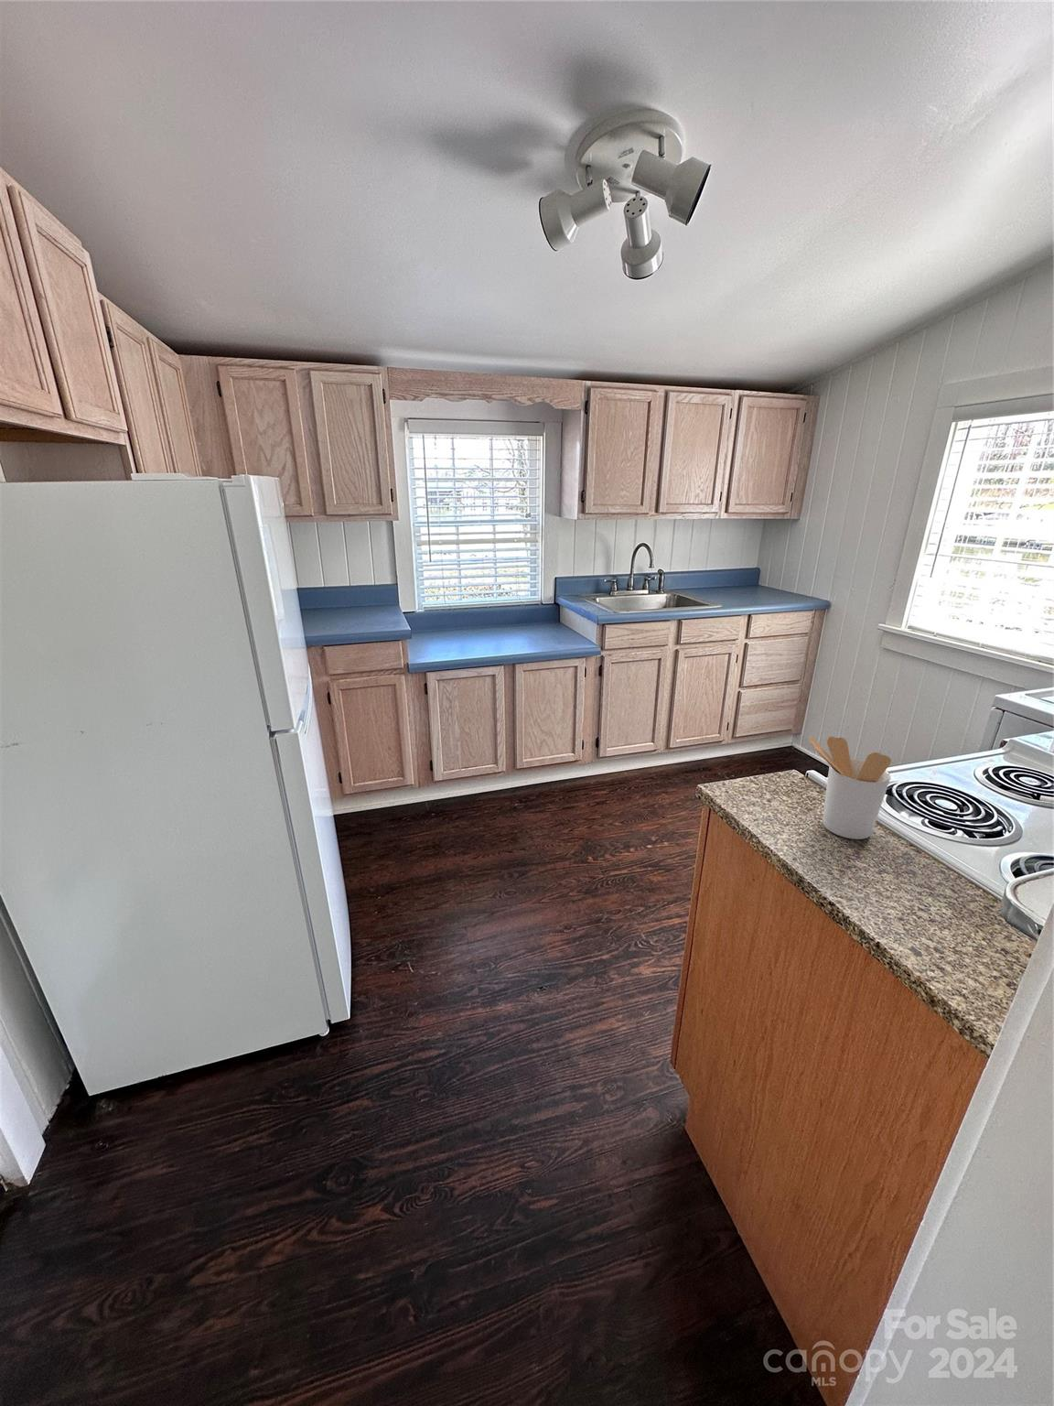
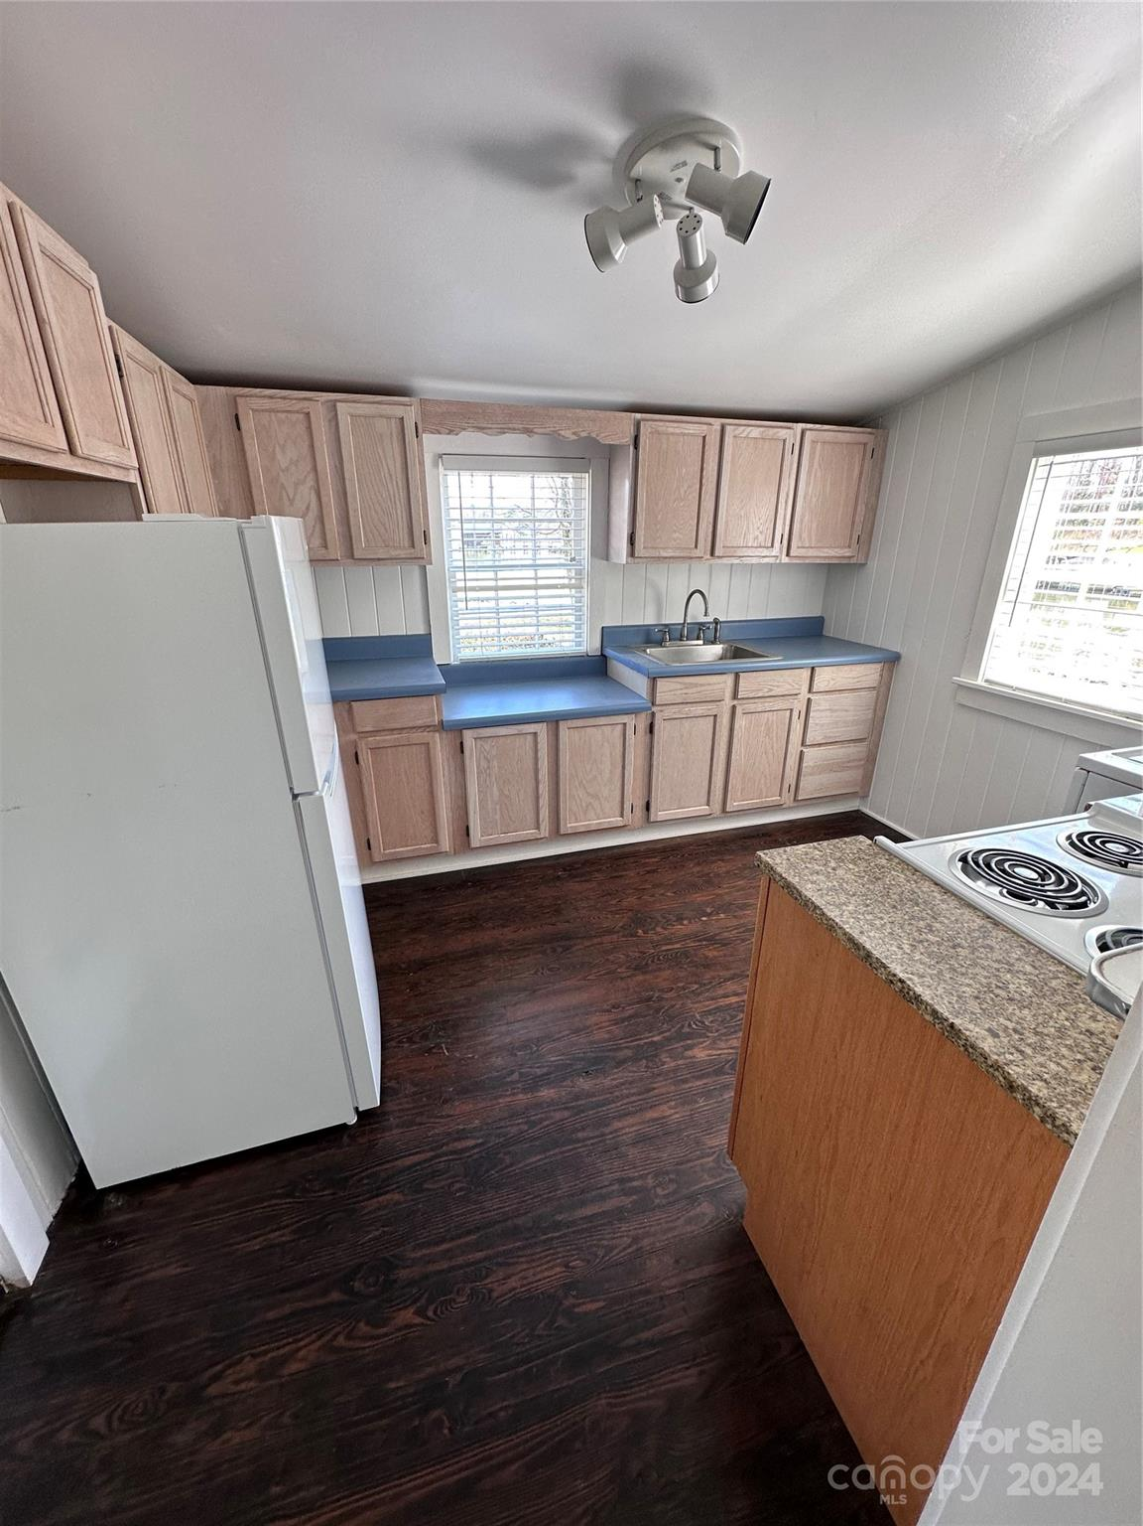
- utensil holder [809,736,892,840]
